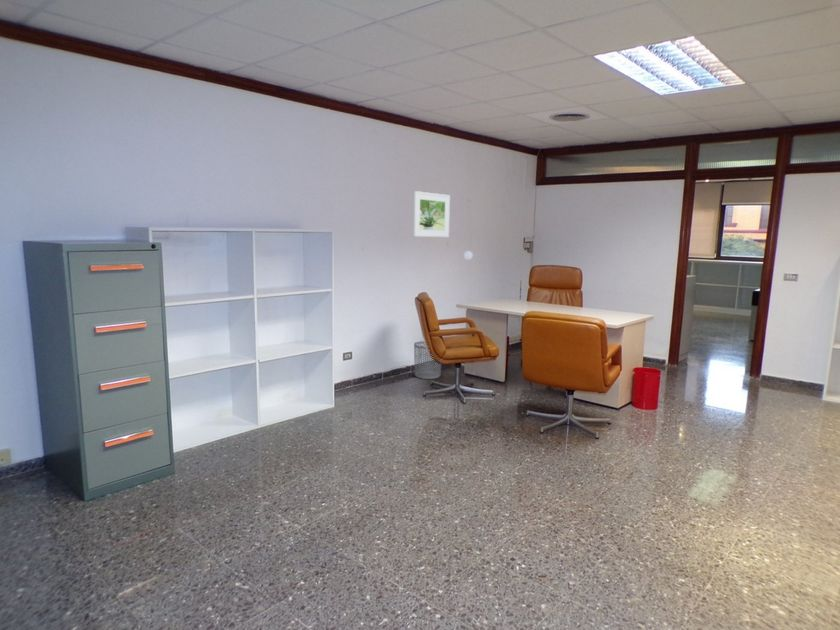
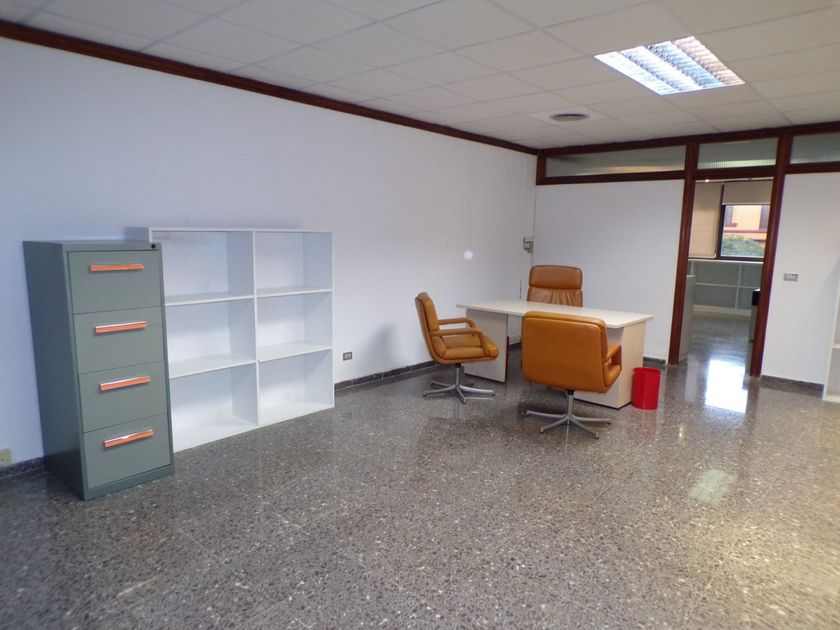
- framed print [412,190,451,238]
- waste bin [413,340,442,380]
